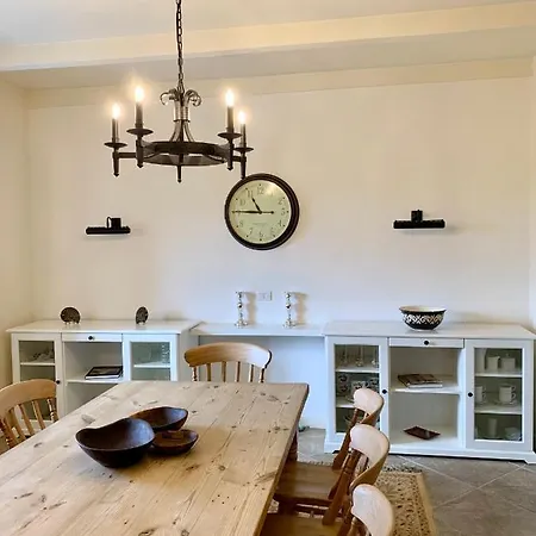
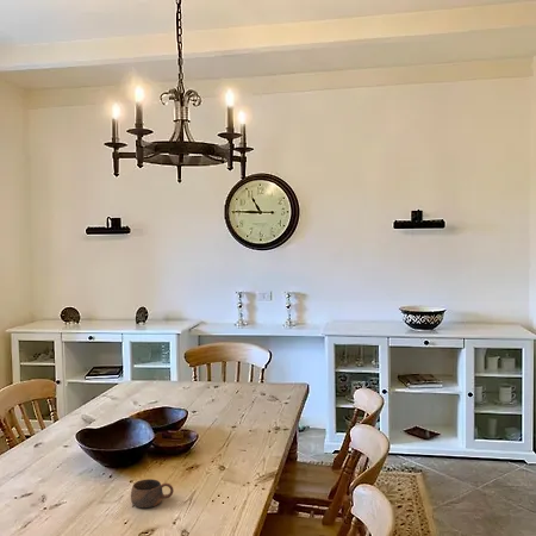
+ cup [130,478,175,509]
